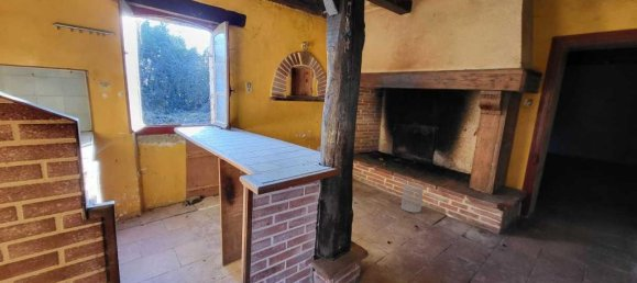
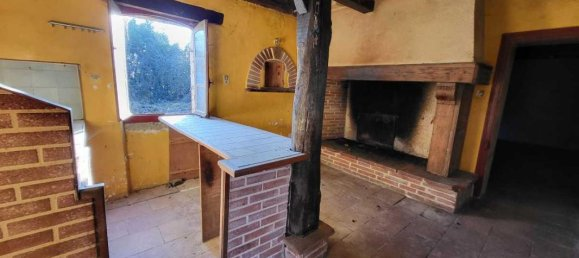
- wastebasket [400,182,425,214]
